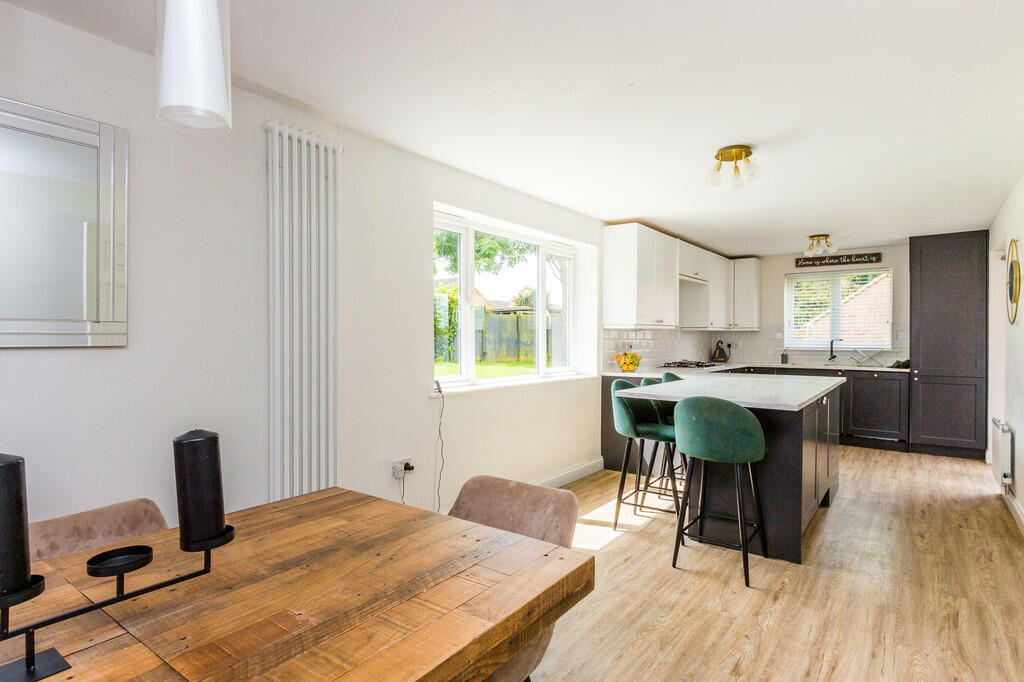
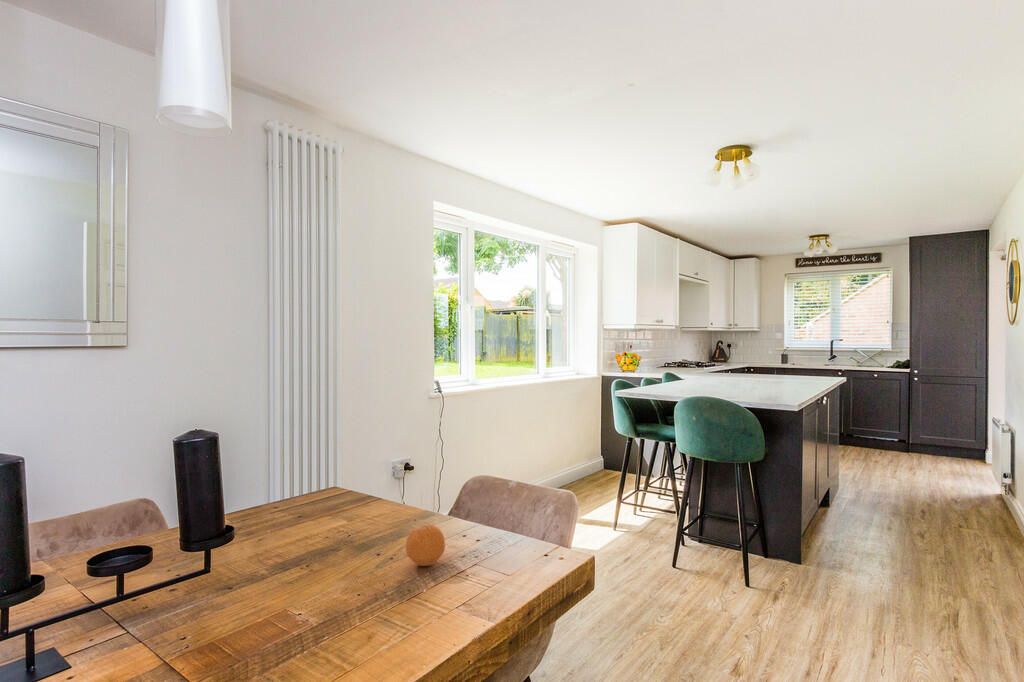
+ fruit [405,524,446,567]
